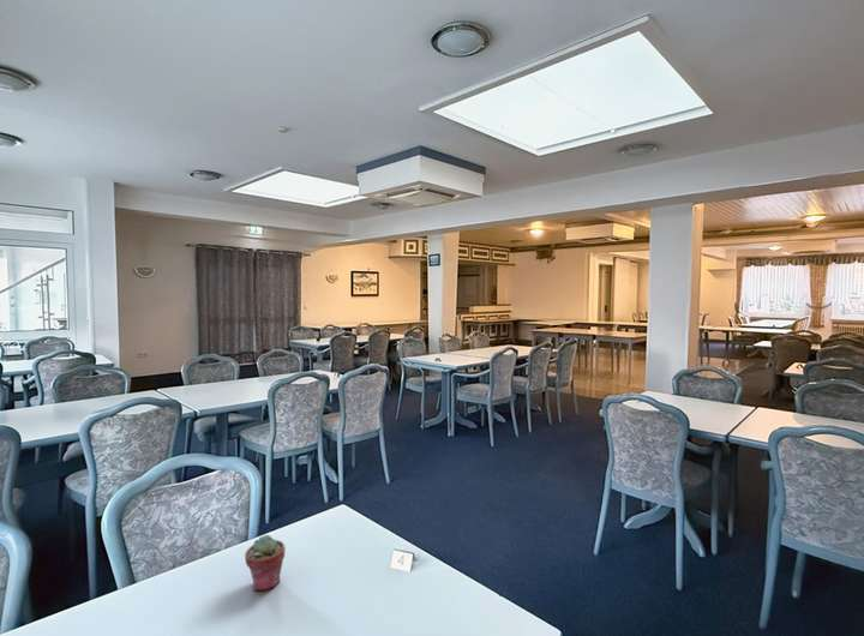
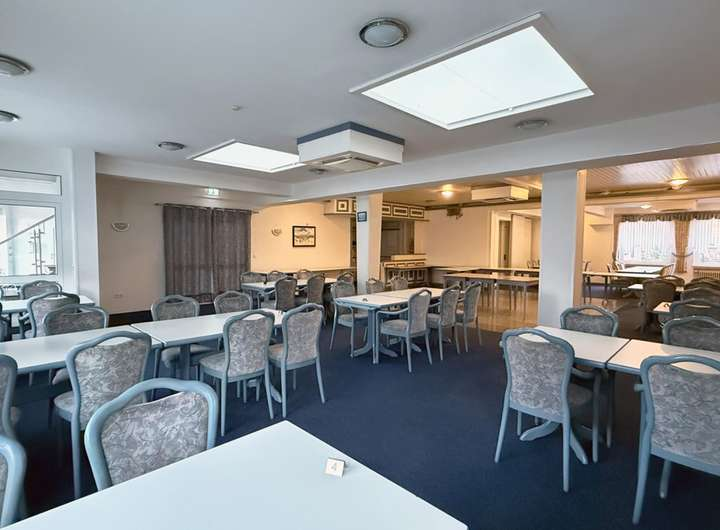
- potted succulent [244,534,287,593]
